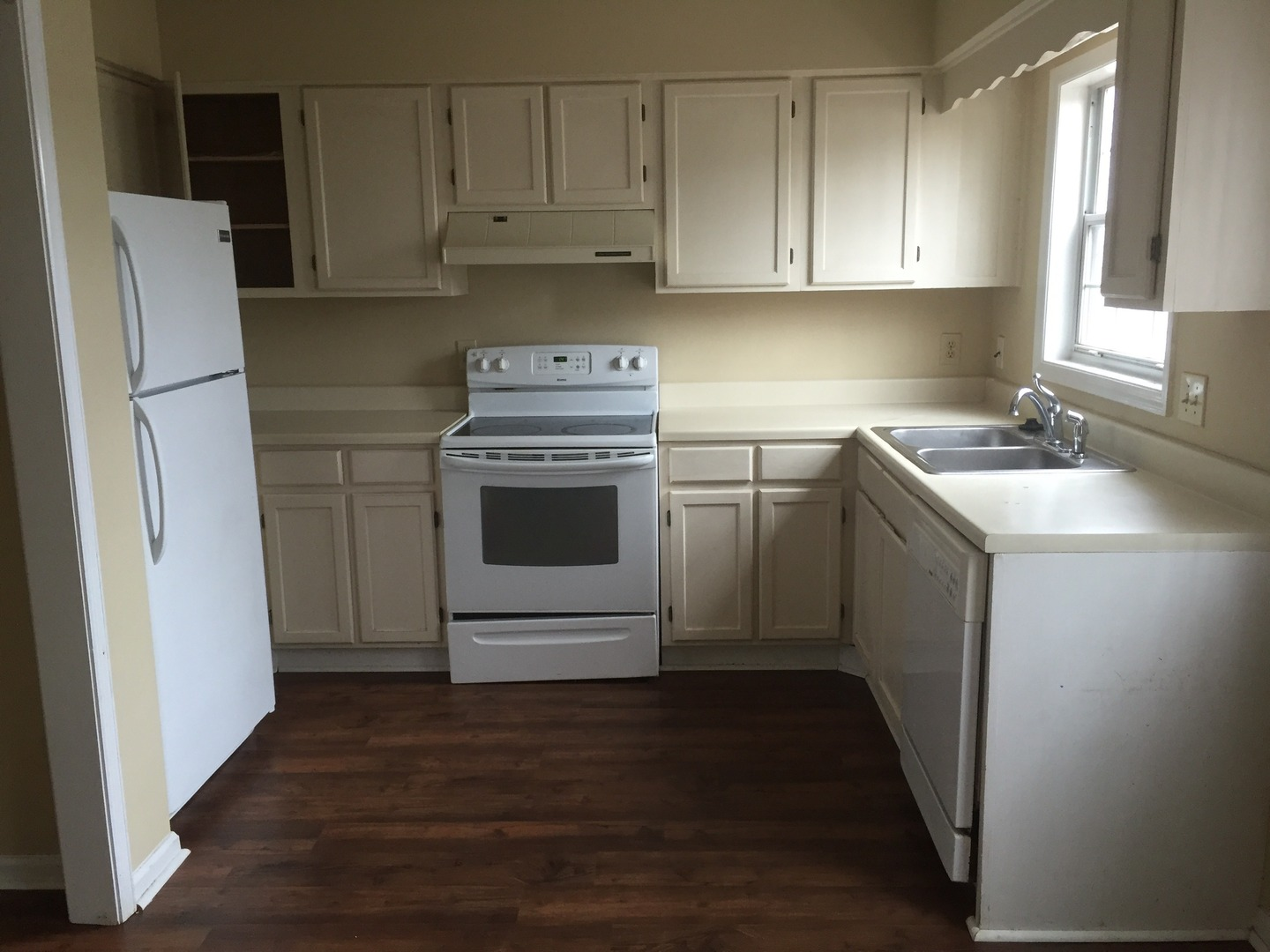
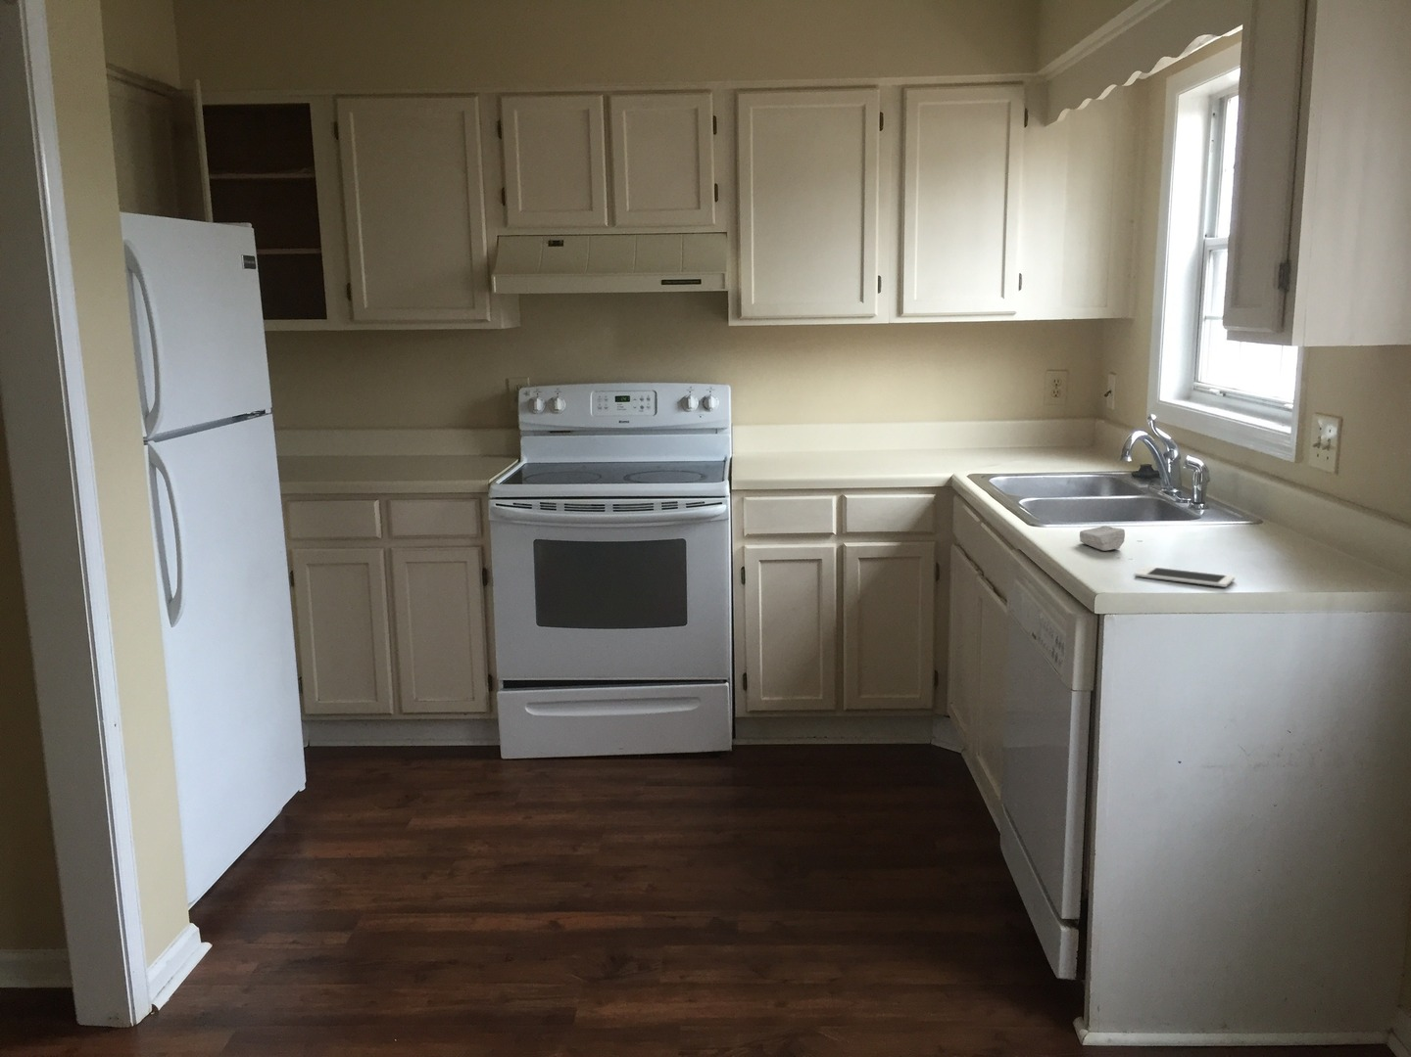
+ cell phone [1133,565,1235,588]
+ soap bar [1079,524,1125,551]
